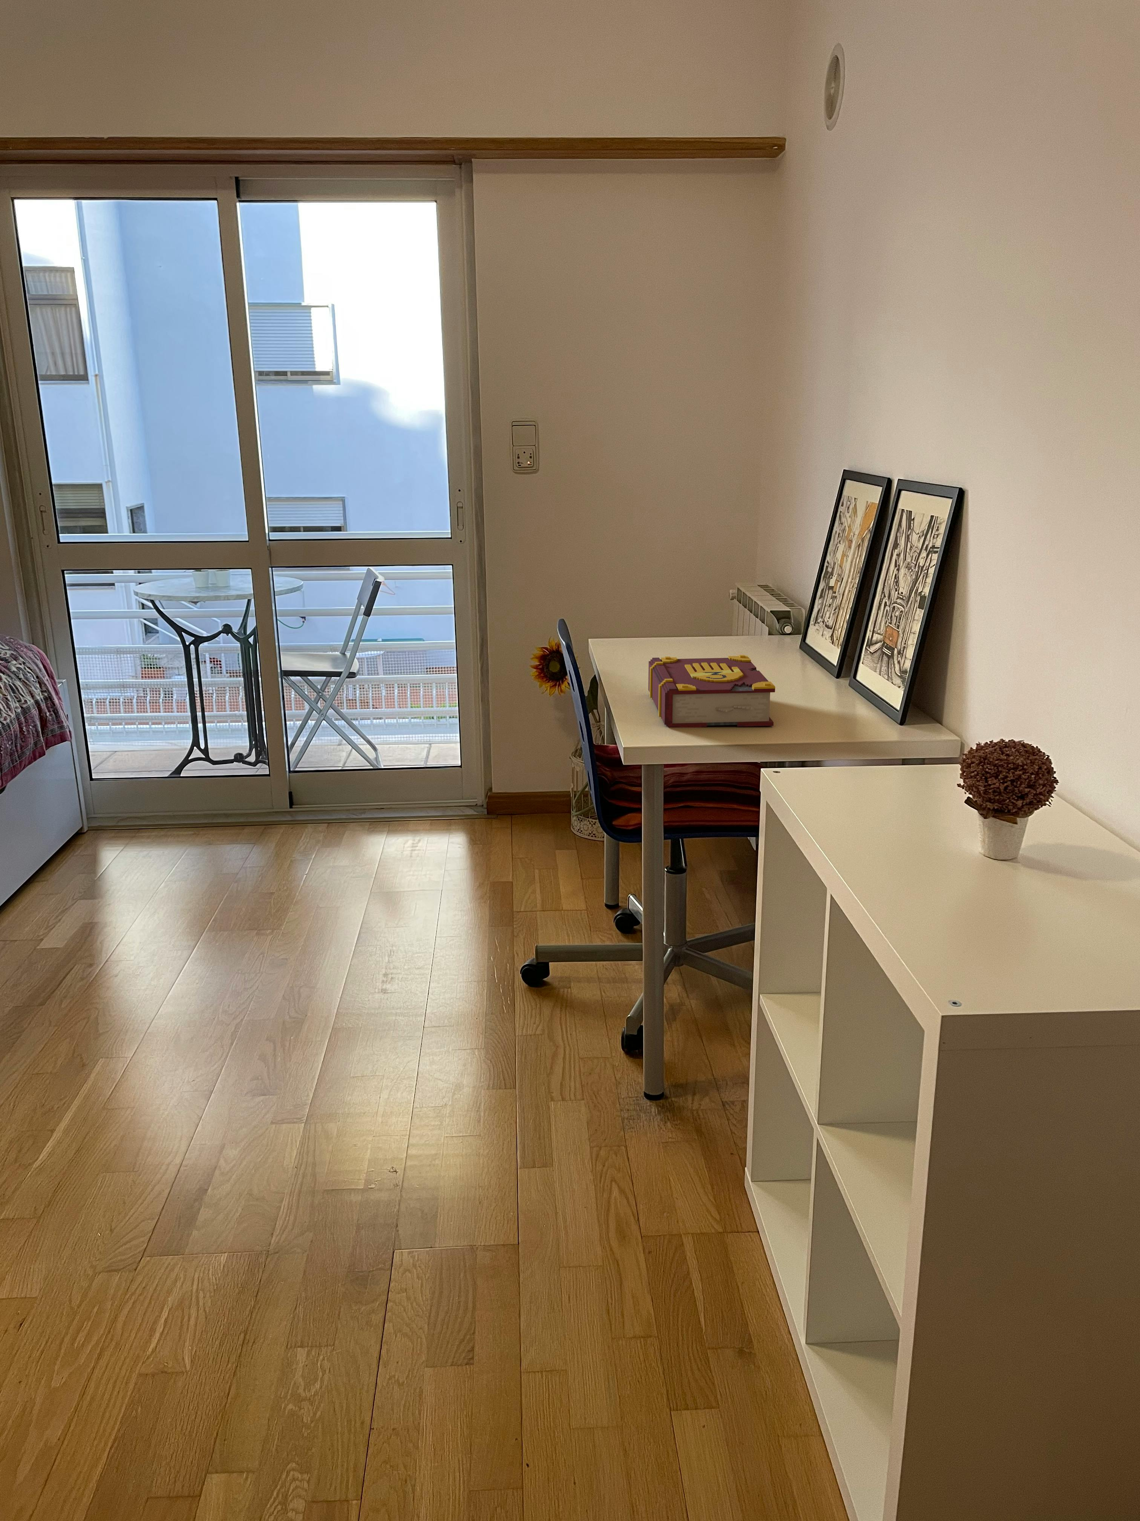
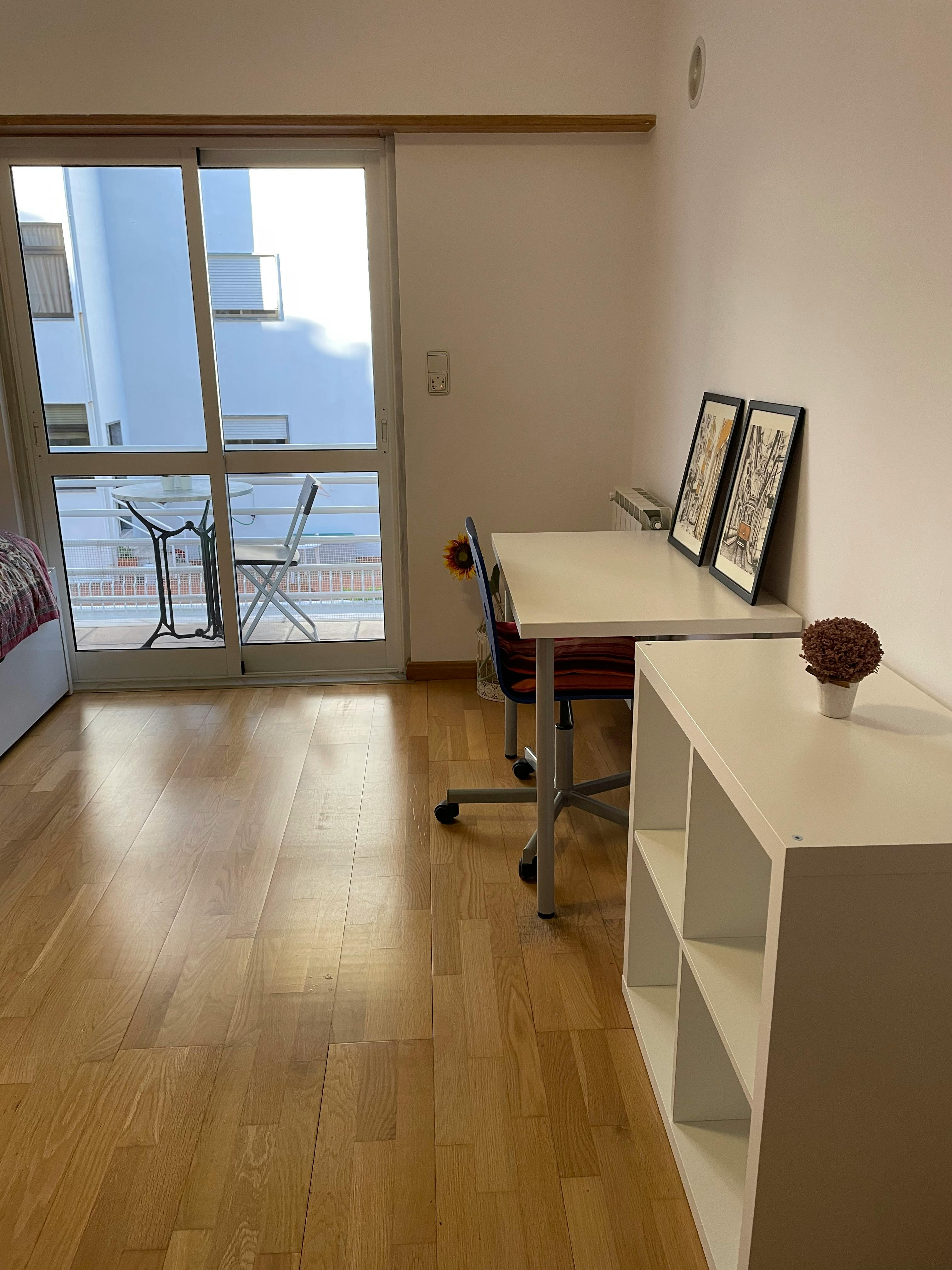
- book [648,654,776,728]
